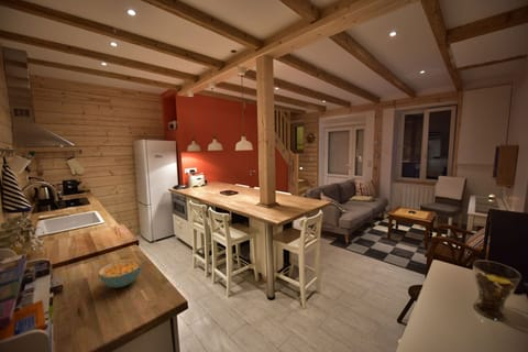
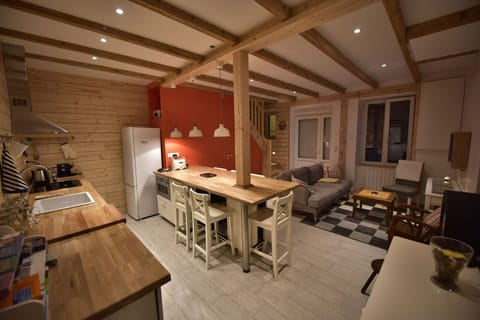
- cereal bowl [97,257,143,288]
